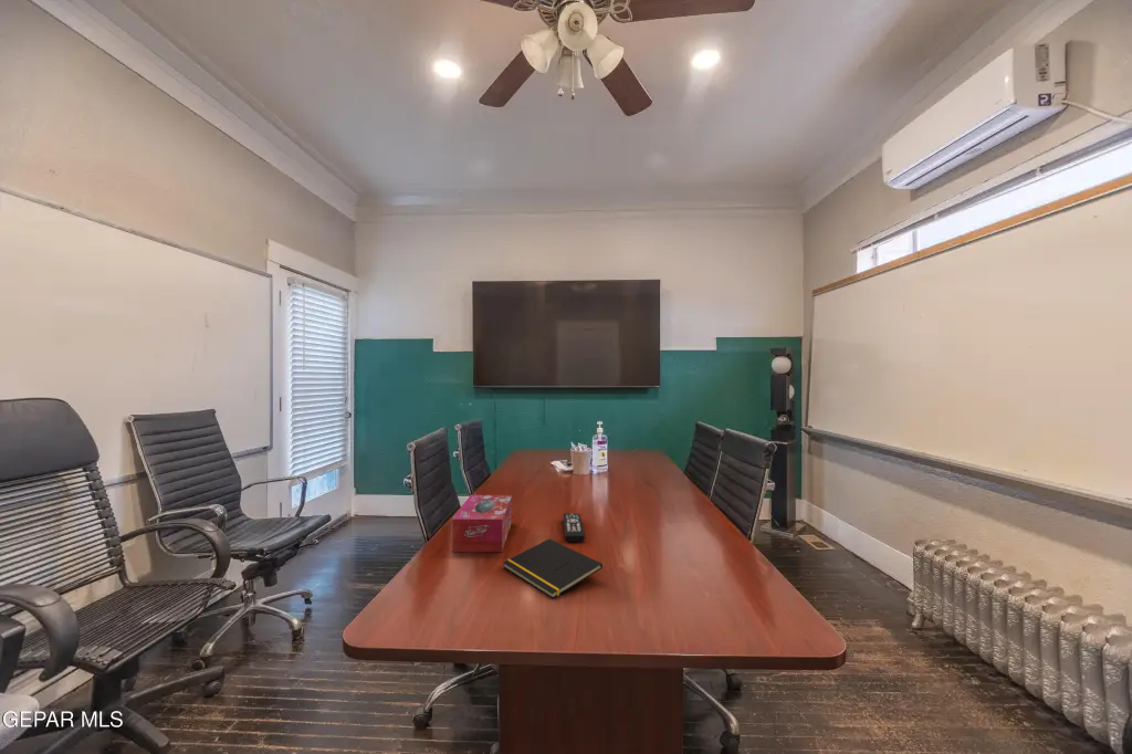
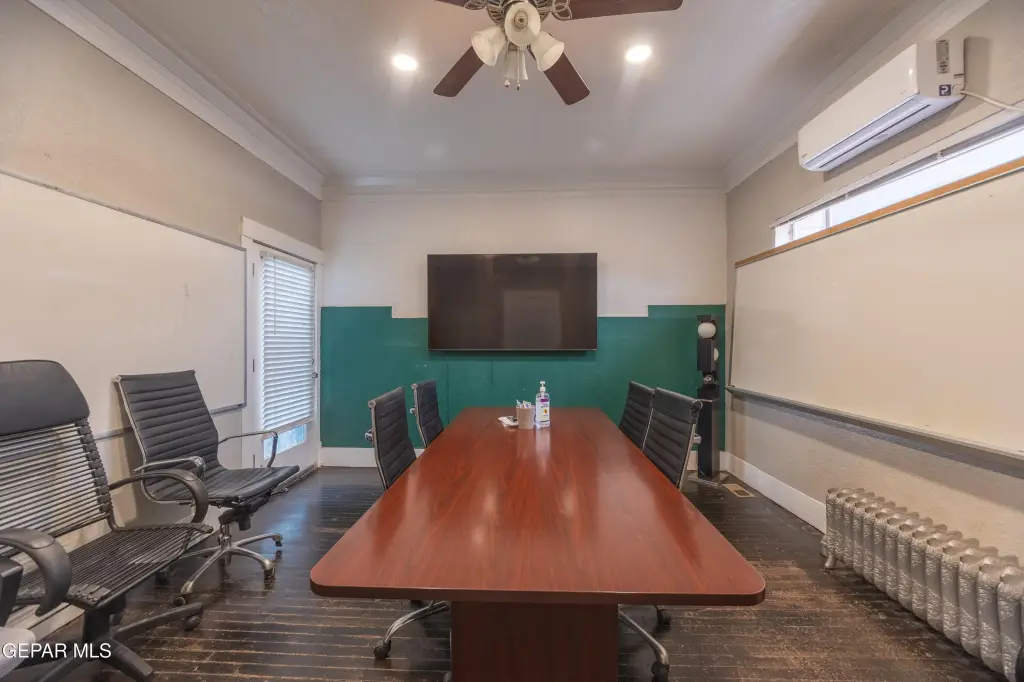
- tissue box [451,494,513,553]
- notepad [502,537,604,599]
- remote control [563,512,586,543]
